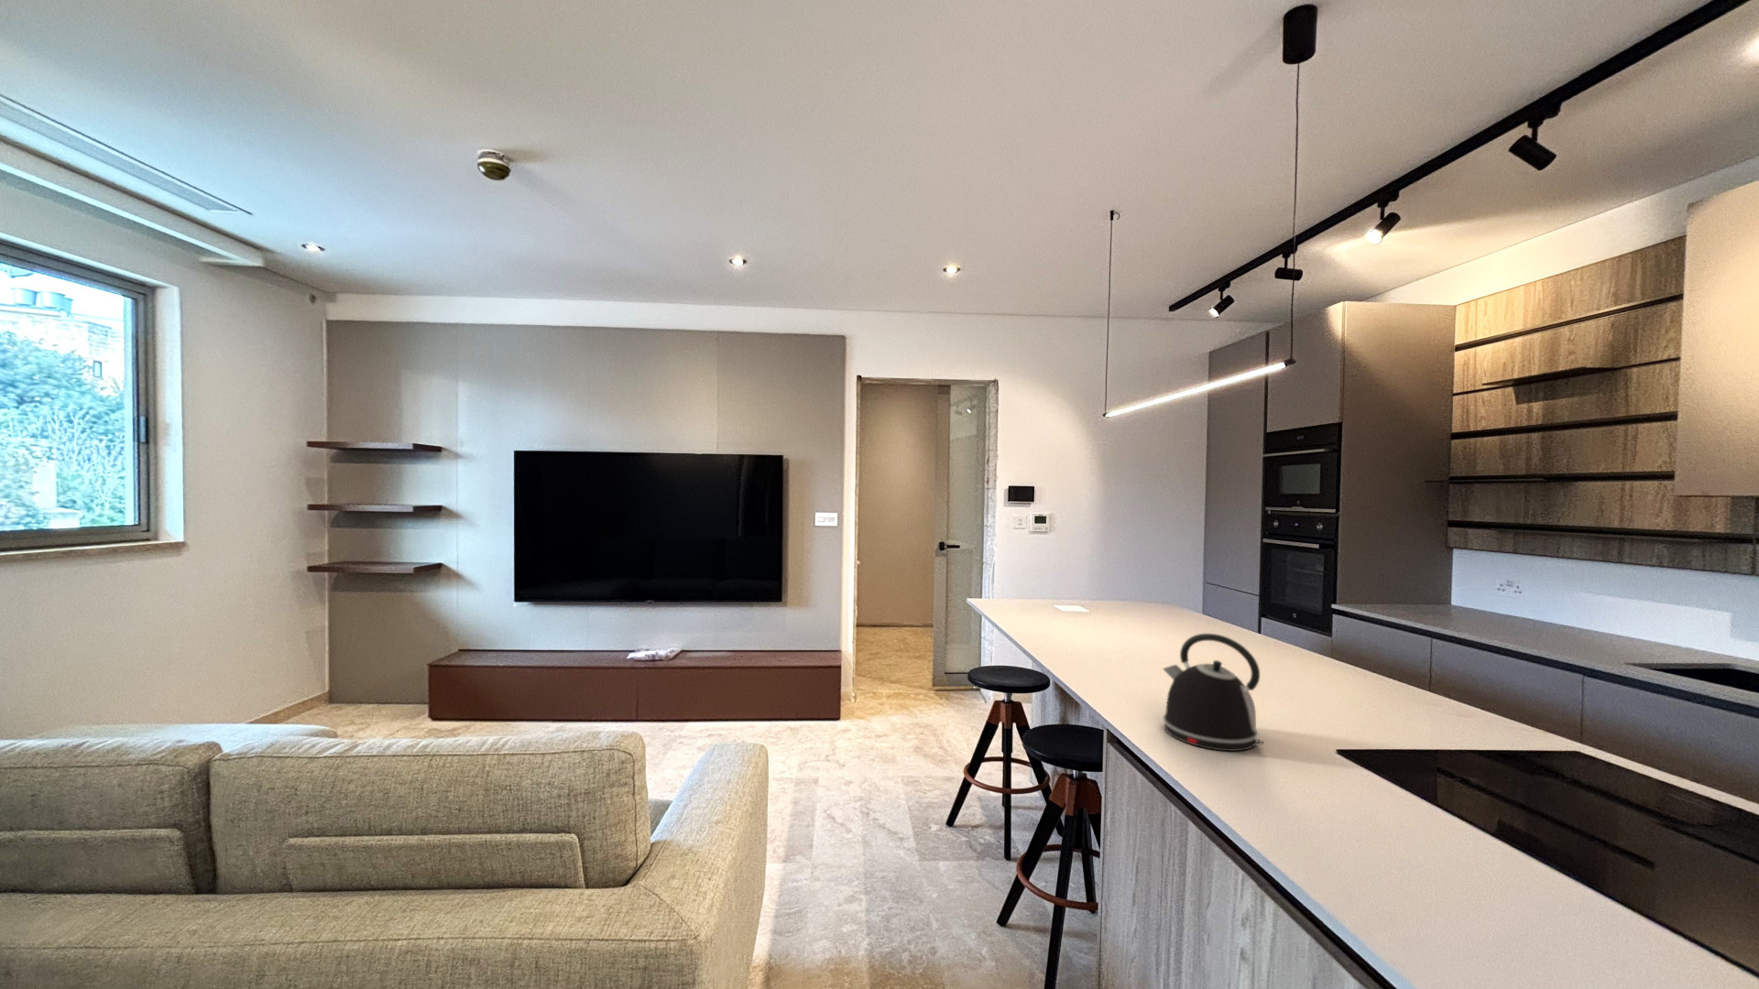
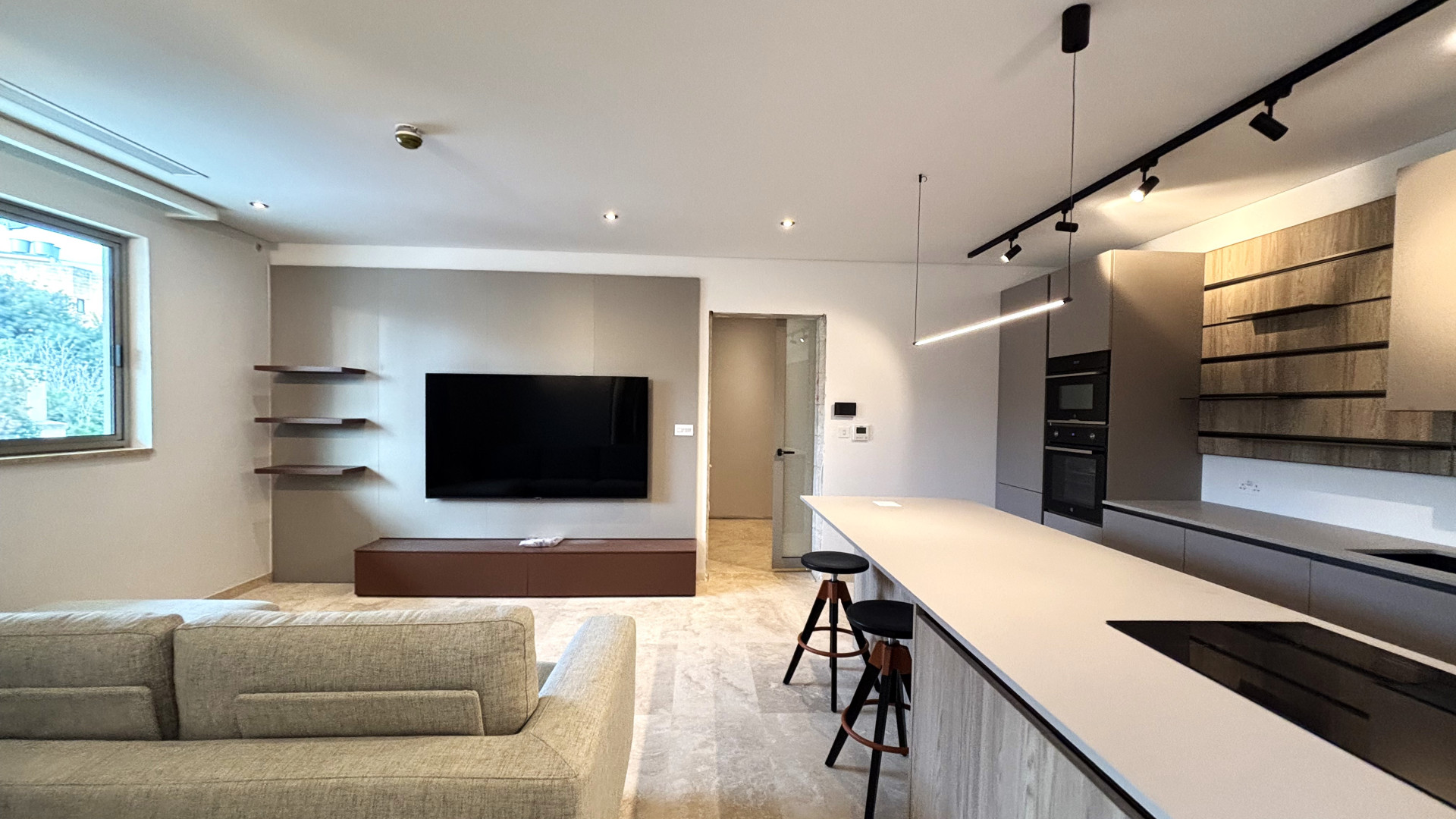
- kettle [1162,633,1265,752]
